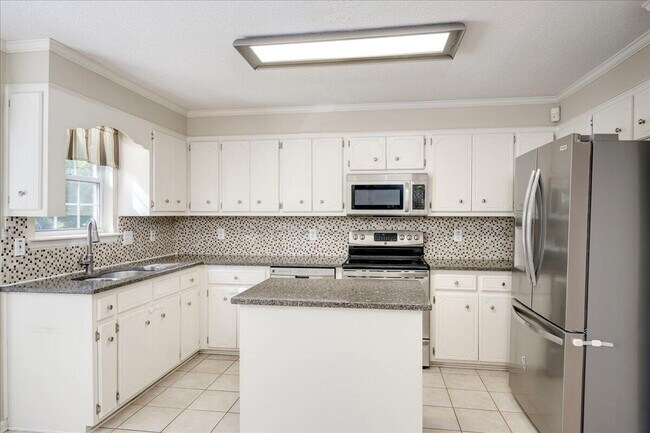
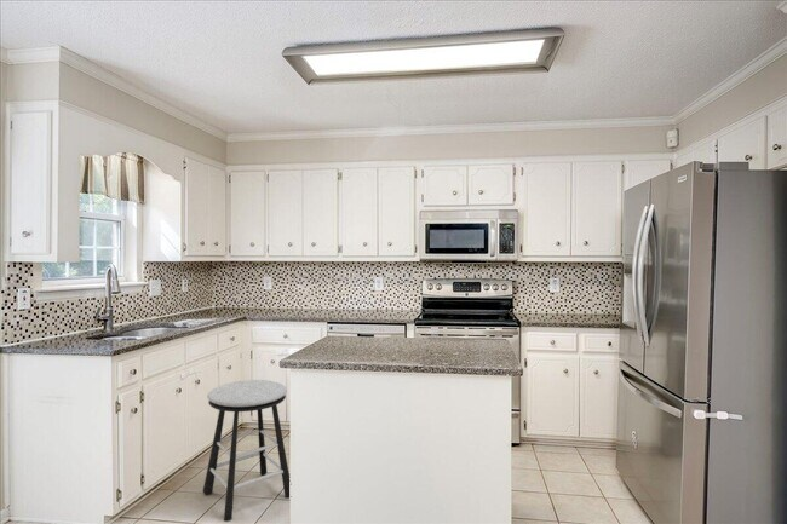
+ stool [202,379,291,522]
